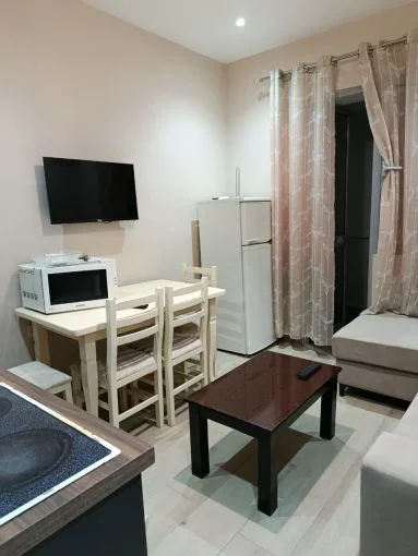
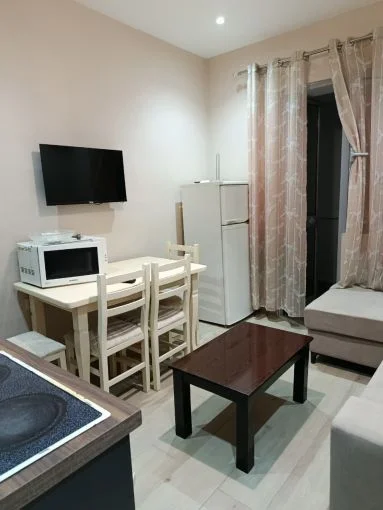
- remote control [296,361,323,380]
